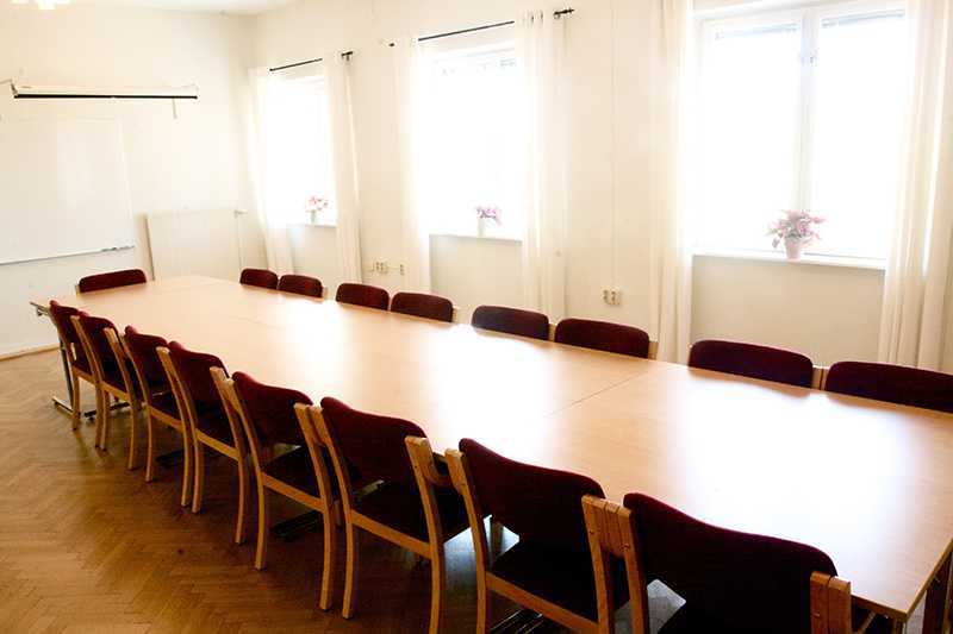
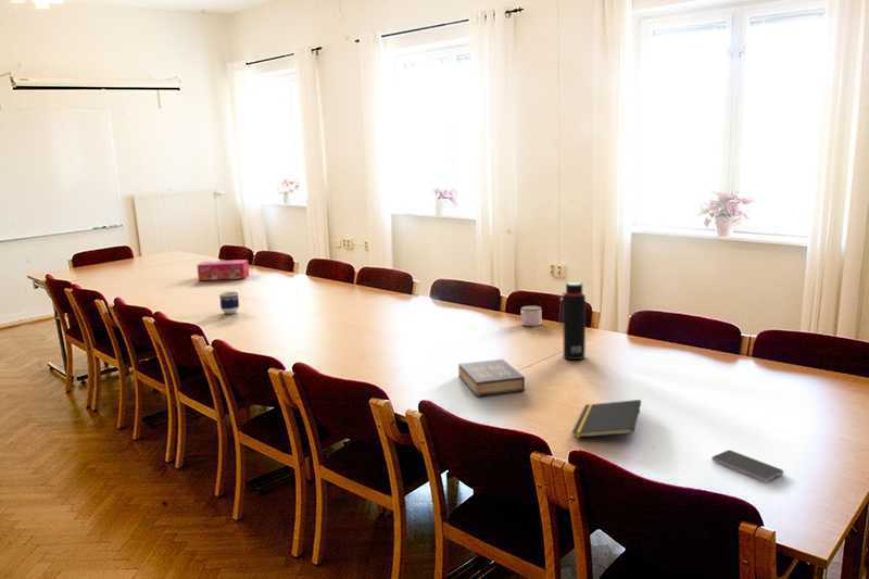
+ hardback book [457,358,526,398]
+ notepad [571,399,642,439]
+ cup [218,291,240,315]
+ tissue box [196,259,250,281]
+ water bottle [558,281,587,361]
+ mug [519,304,543,327]
+ smartphone [710,449,784,482]
